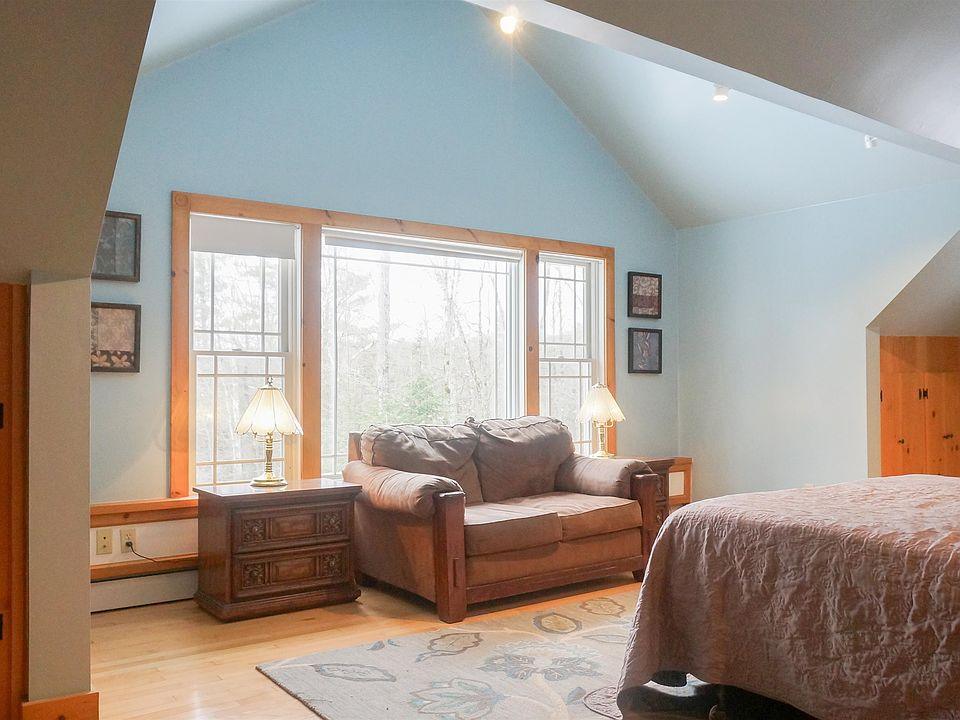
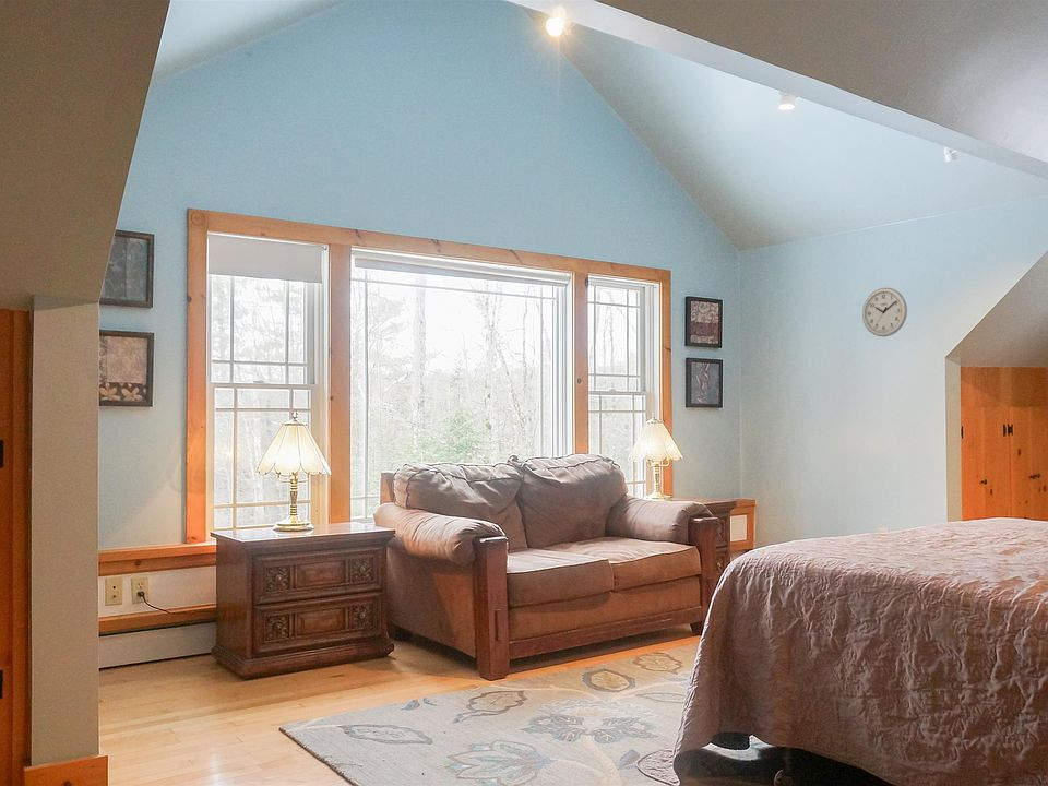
+ wall clock [861,287,908,337]
